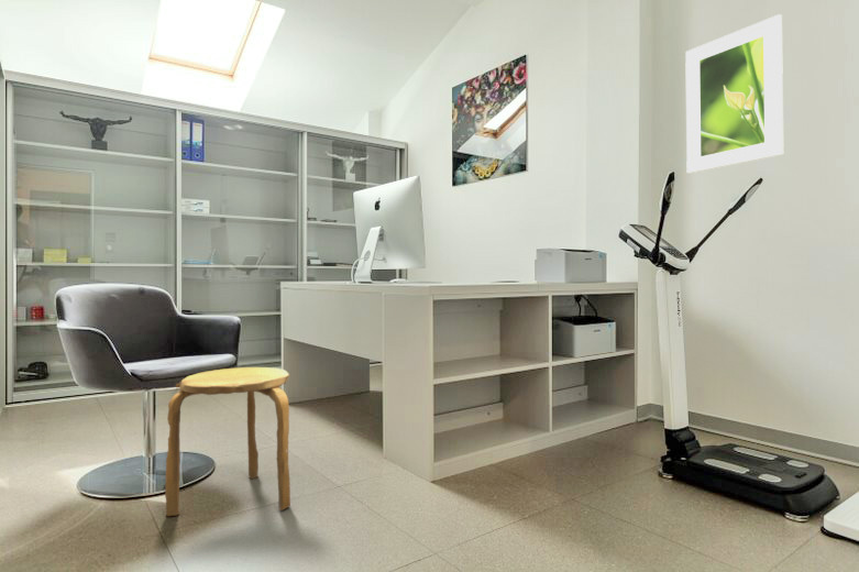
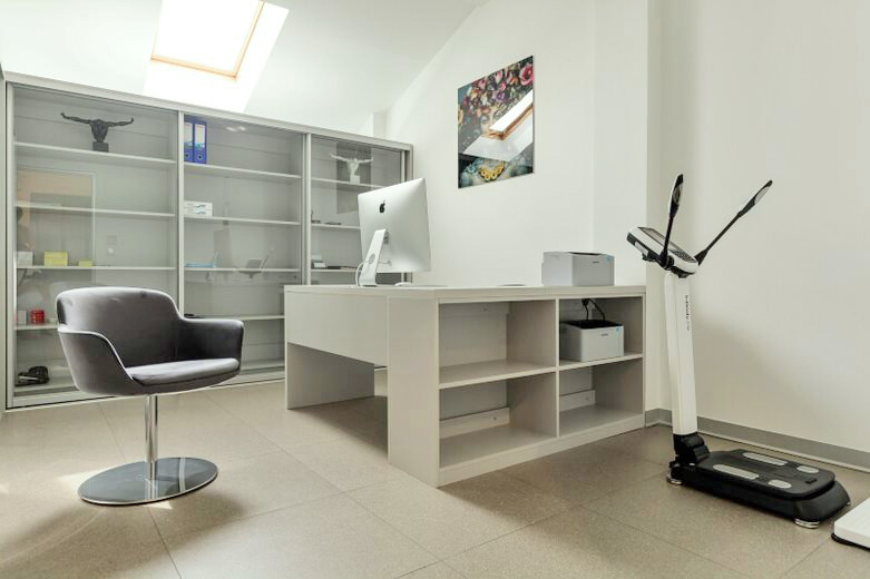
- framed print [684,13,784,175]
- stool [164,366,291,517]
